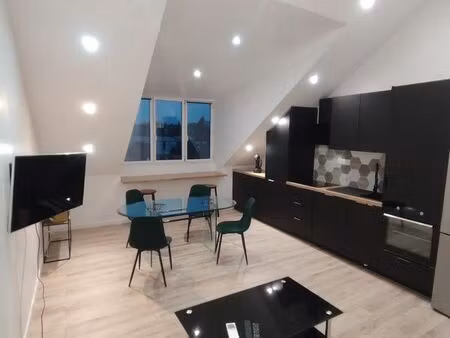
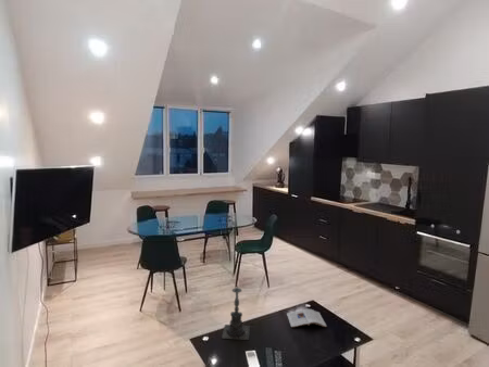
+ magazine [286,308,328,328]
+ candle holder [221,287,251,341]
